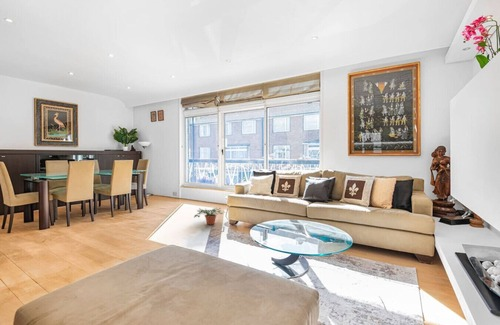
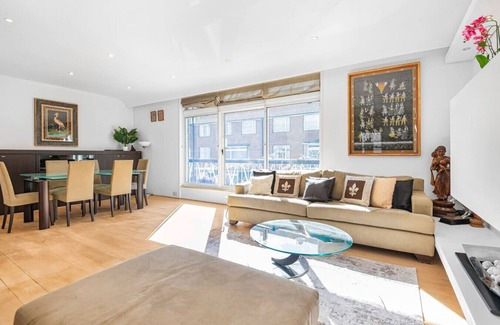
- potted plant [193,207,227,226]
